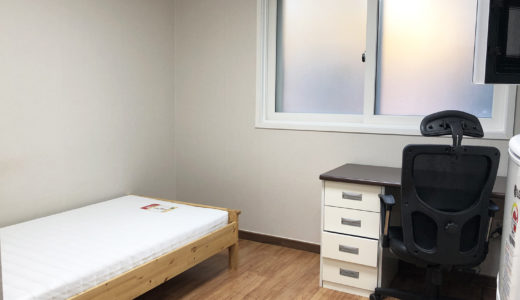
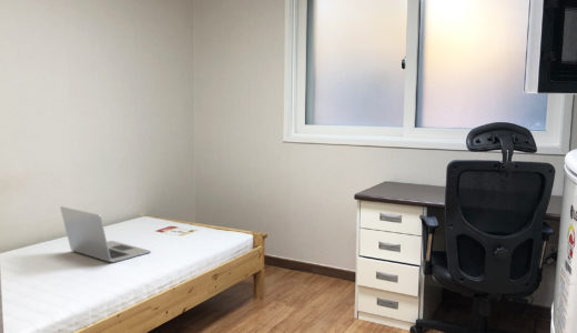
+ laptop [59,205,152,263]
